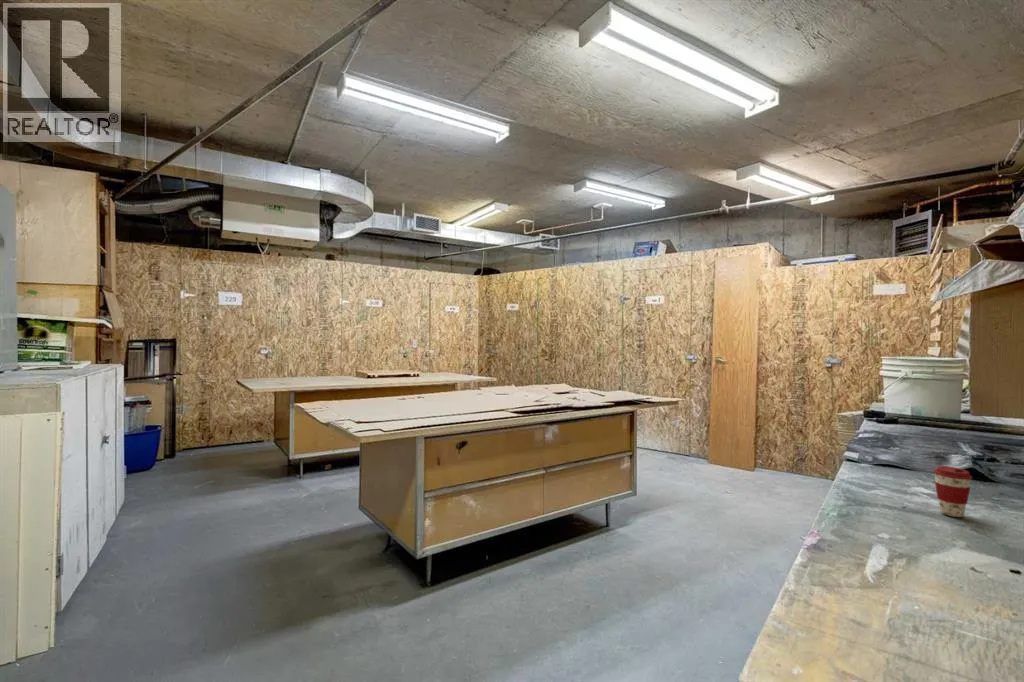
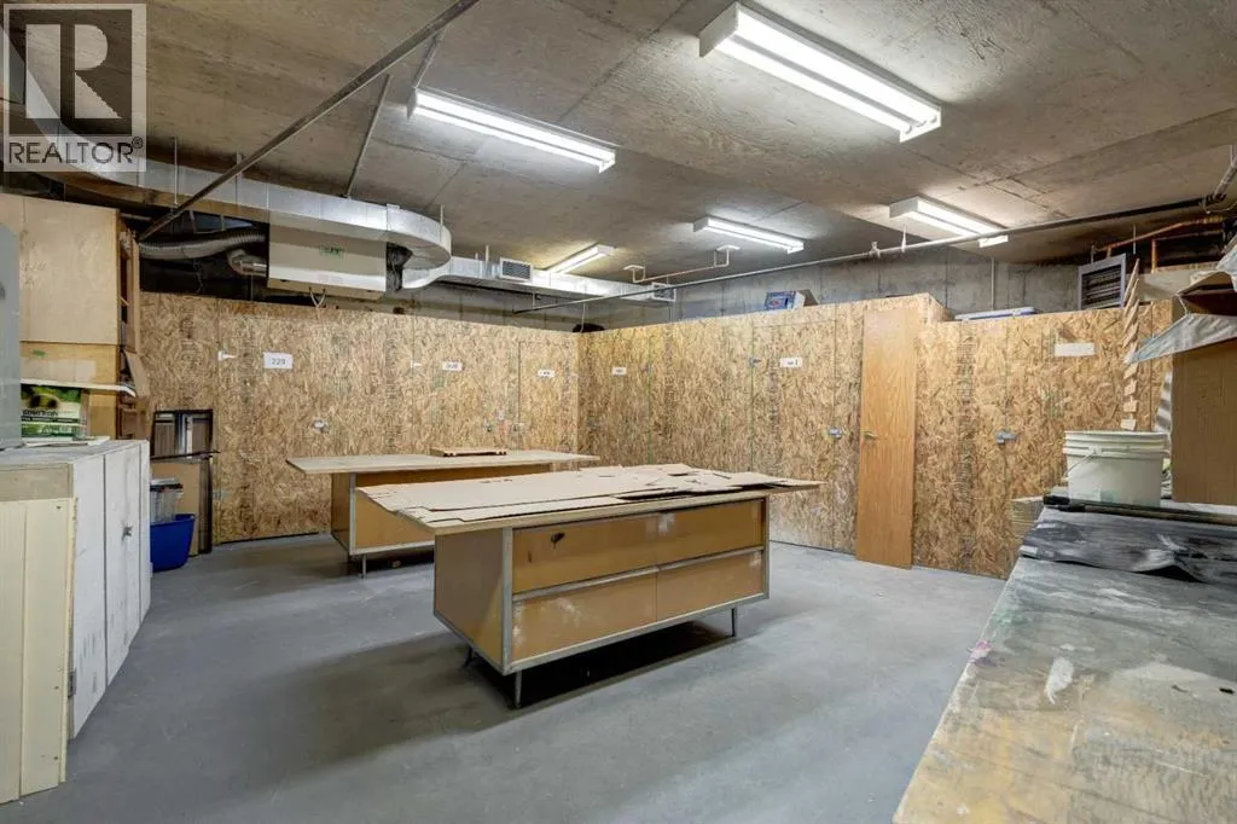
- coffee cup [932,465,973,518]
